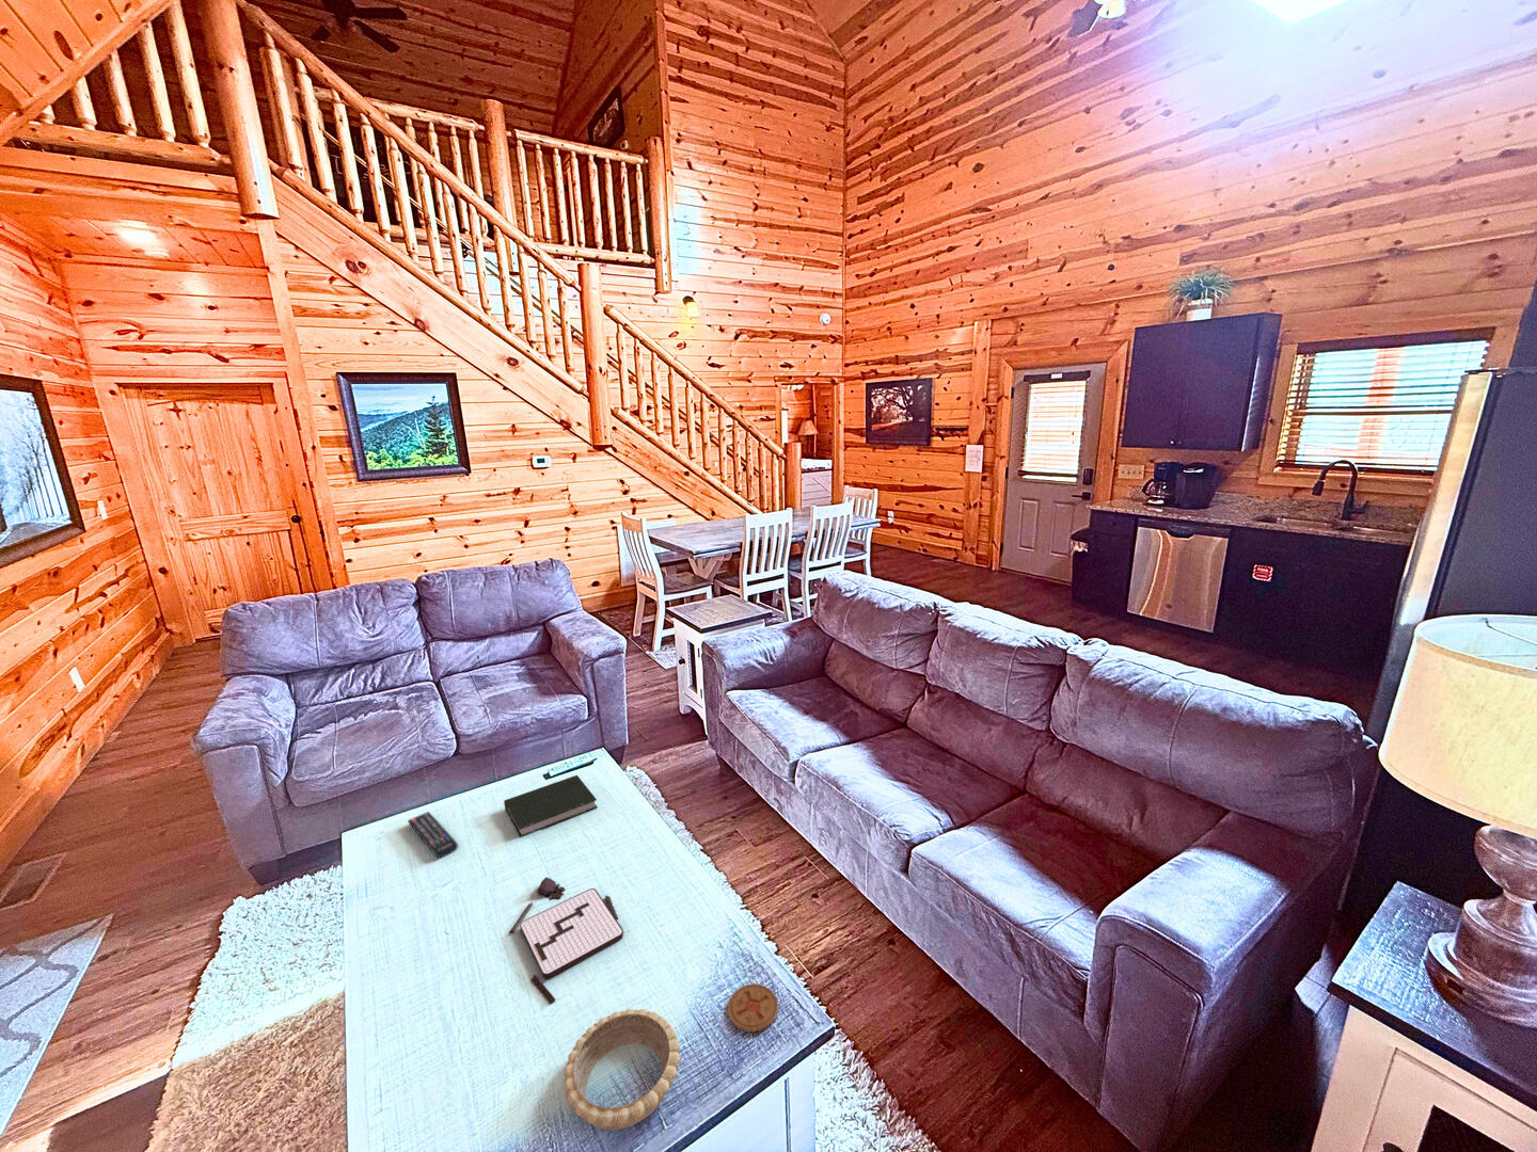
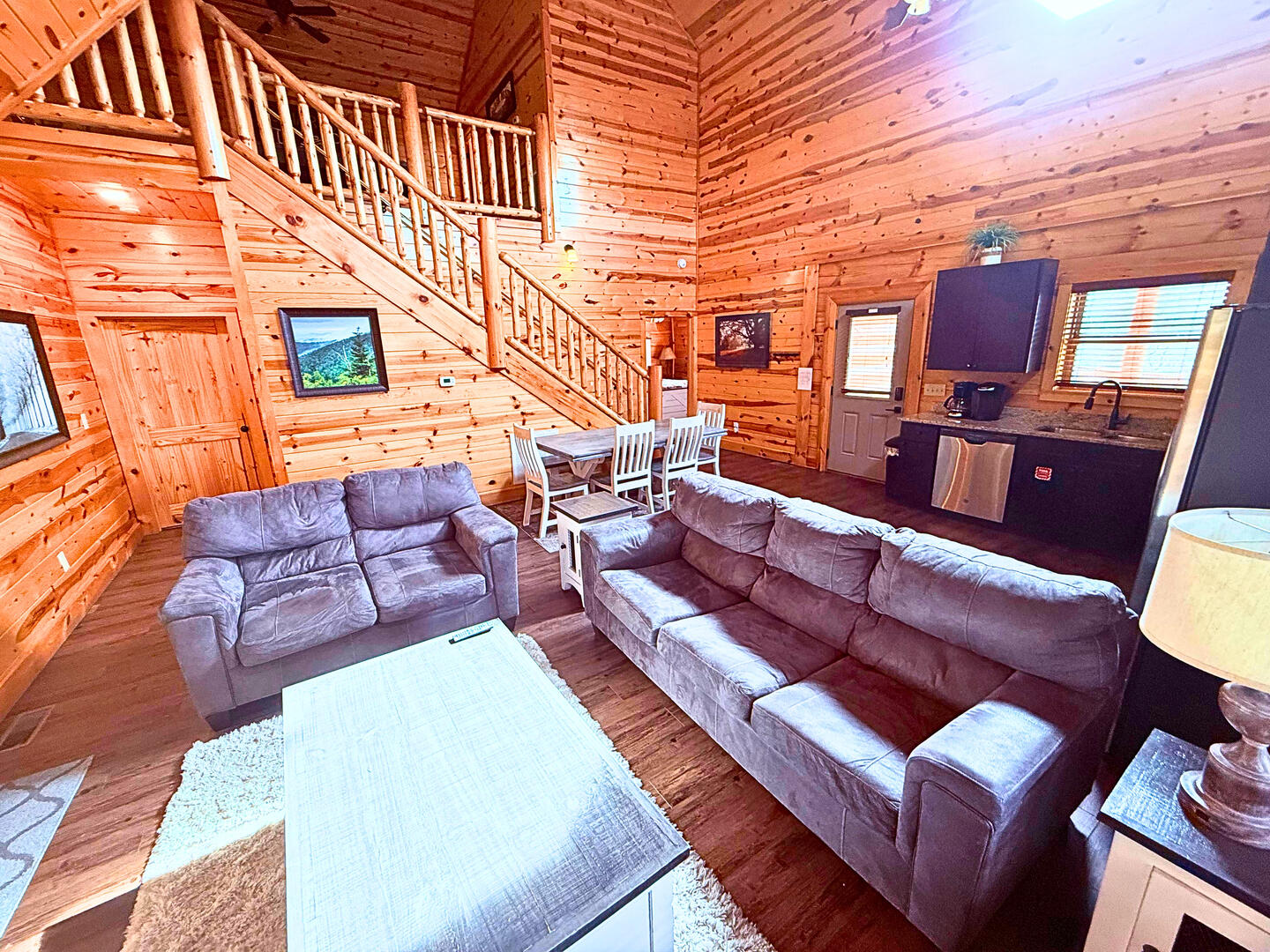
- coaster [727,983,779,1033]
- board game [508,877,624,1006]
- remote control [407,811,459,859]
- decorative bowl [563,1008,681,1130]
- book [502,774,599,839]
